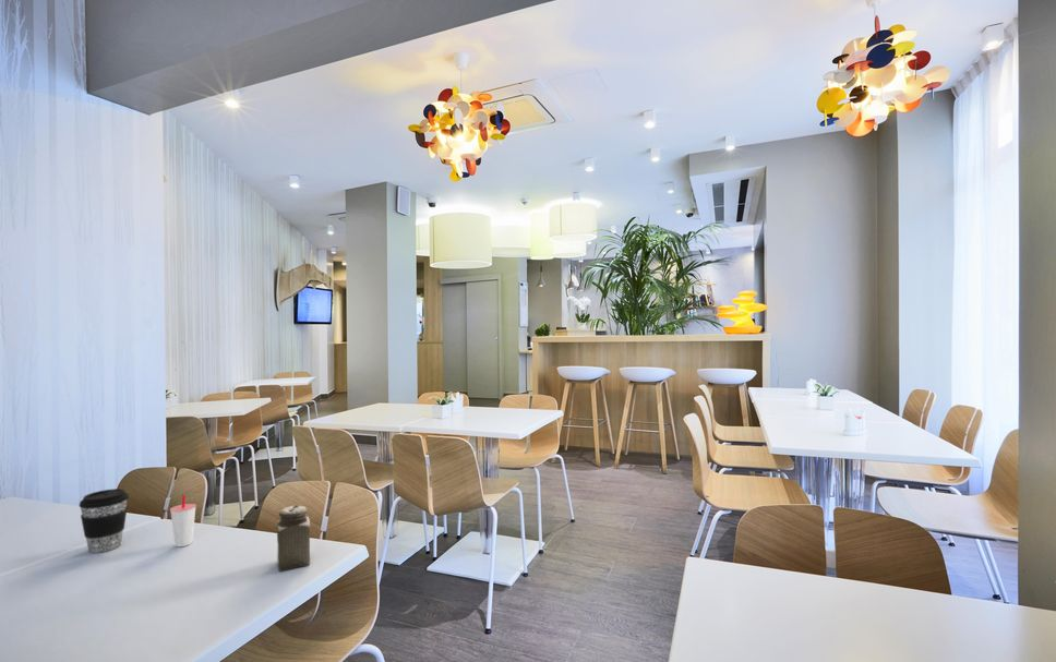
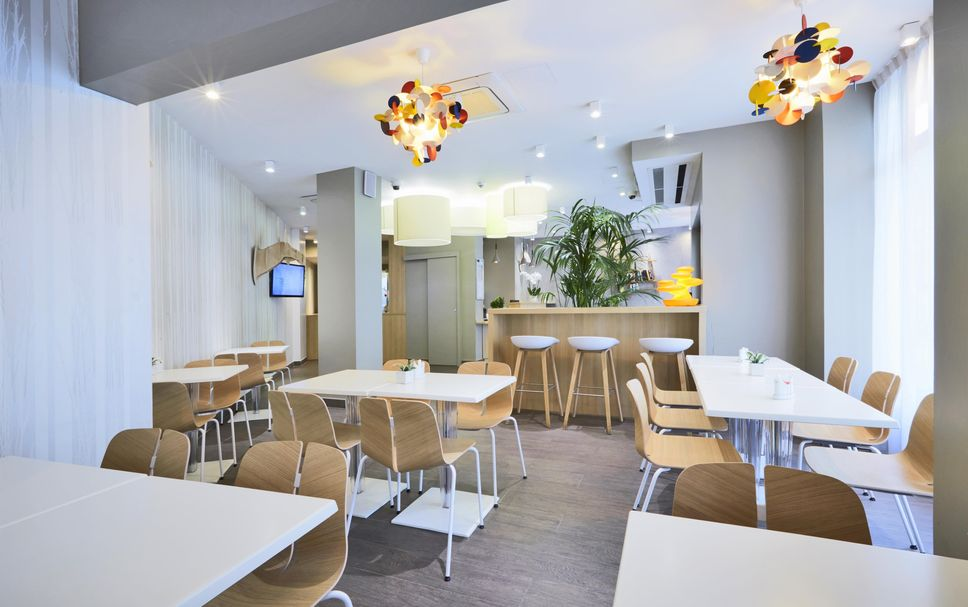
- coffee cup [79,488,130,554]
- cup [169,494,197,547]
- salt shaker [276,505,311,573]
